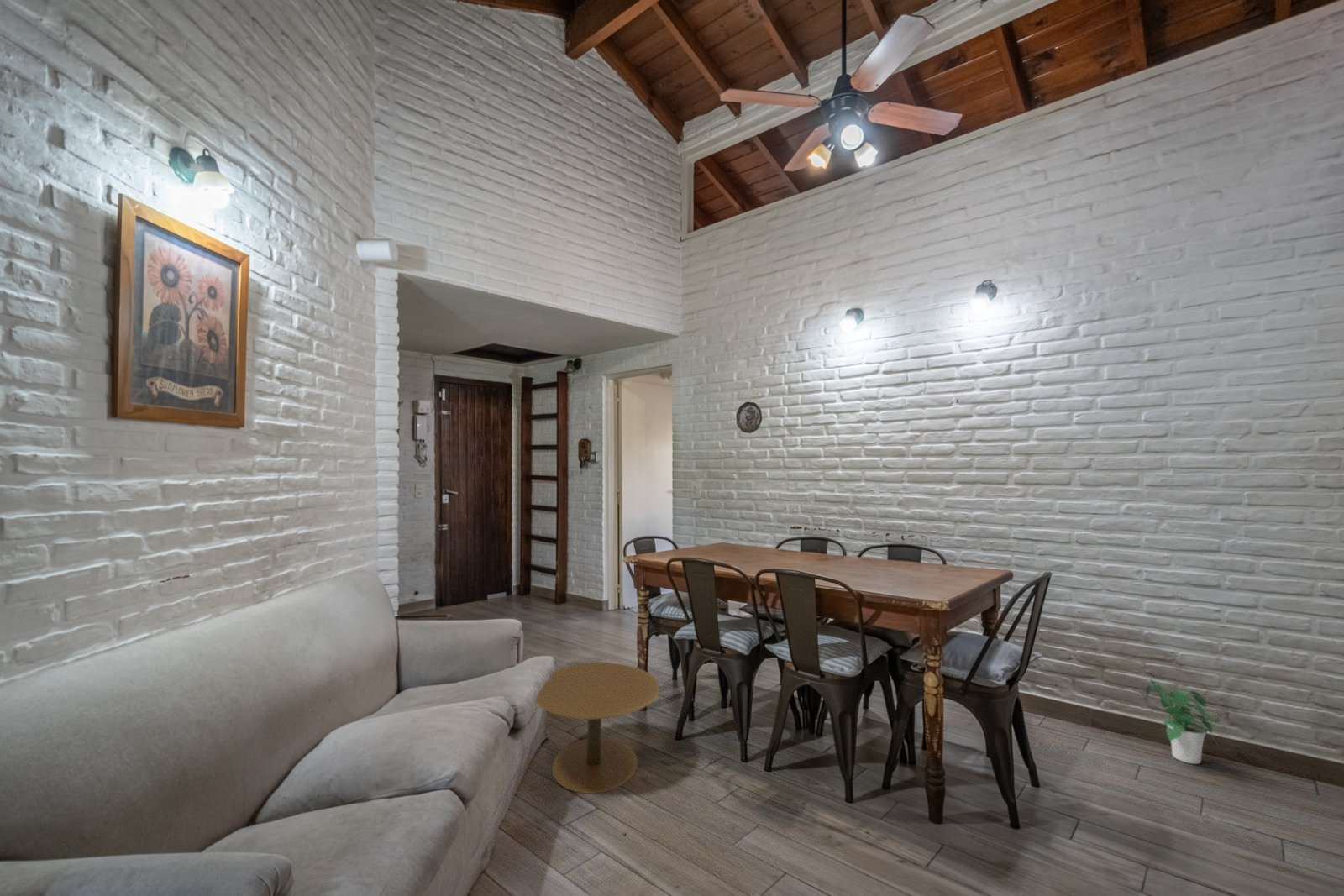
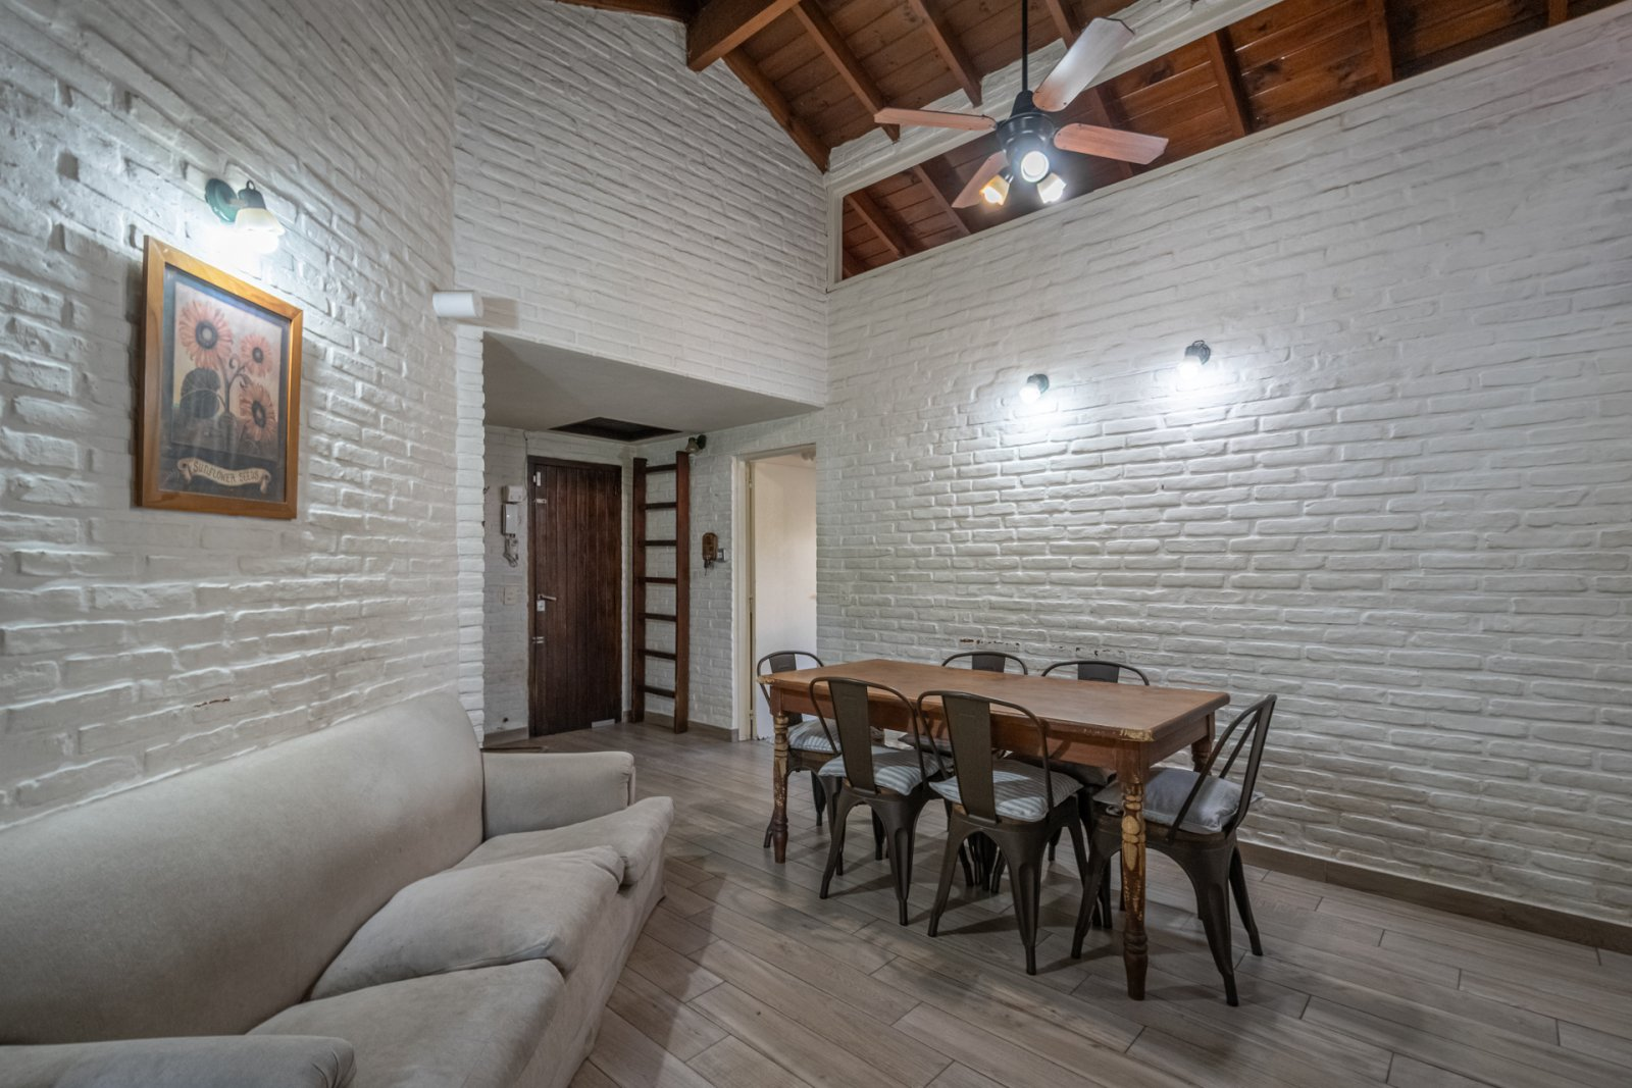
- potted plant [1145,678,1220,765]
- side table [534,662,660,794]
- decorative plate [735,401,763,434]
